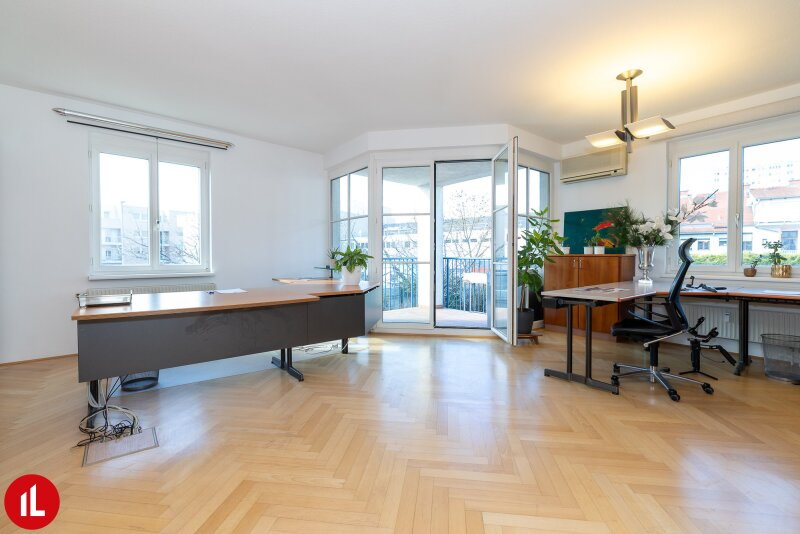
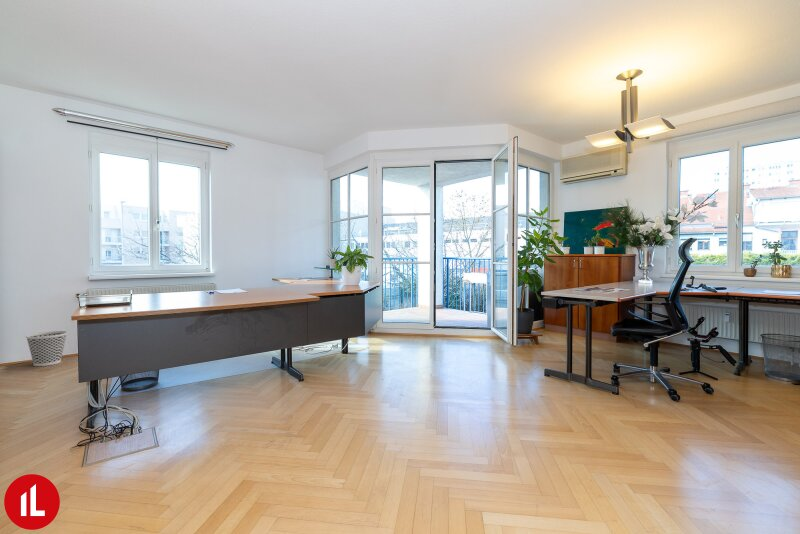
+ wastebasket [25,330,68,367]
